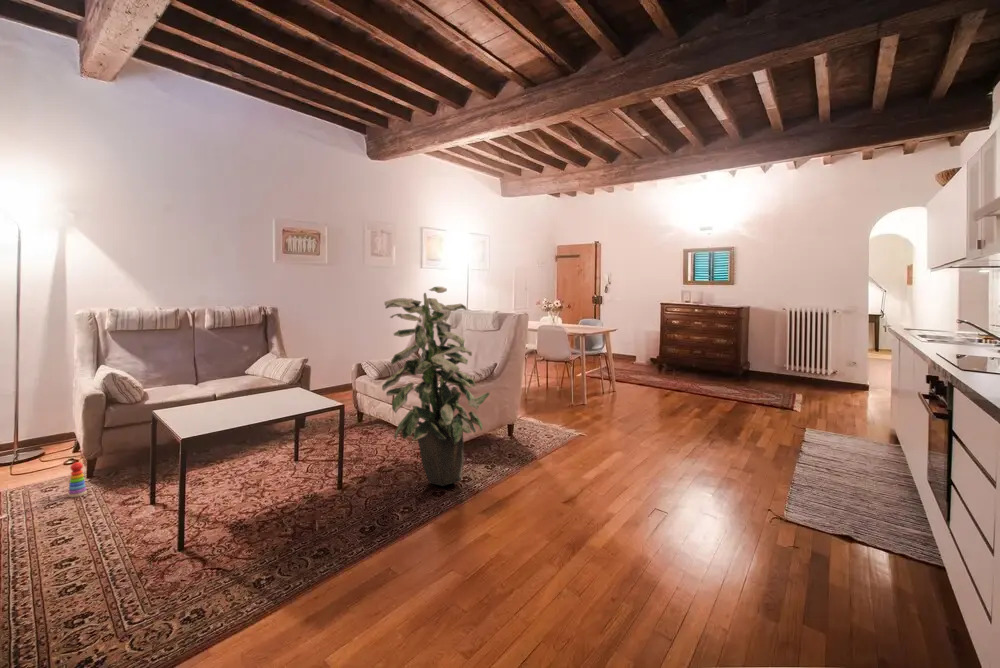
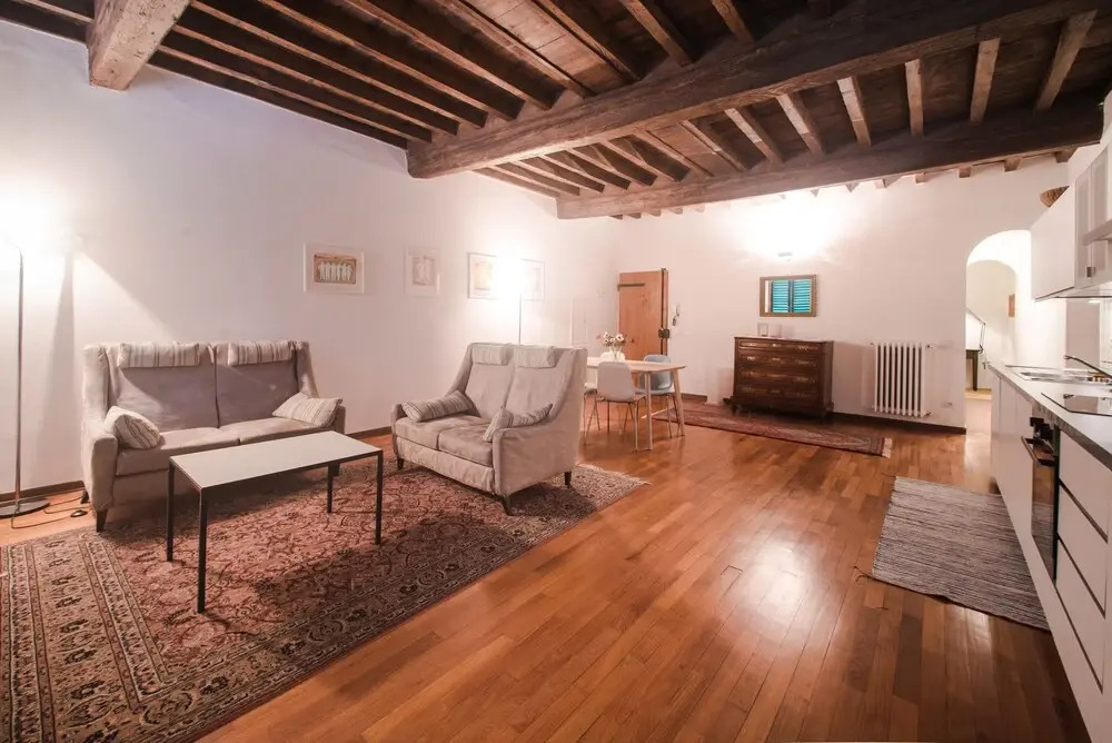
- indoor plant [381,286,491,487]
- stacking toy [67,461,88,498]
